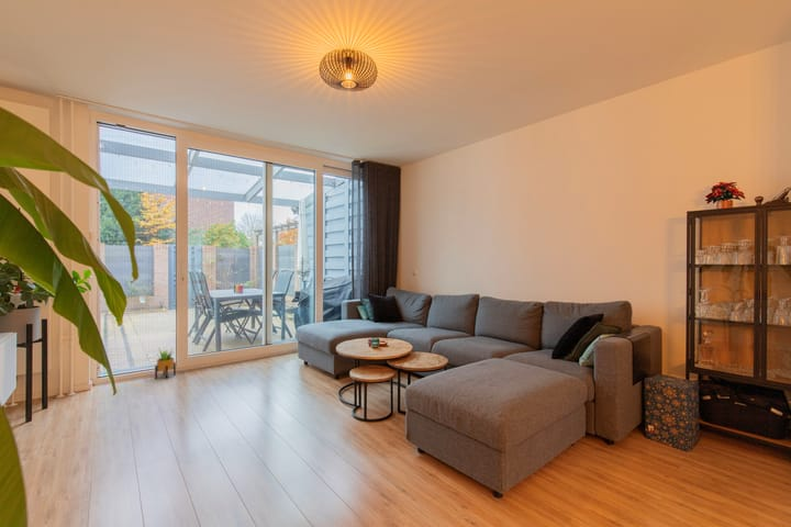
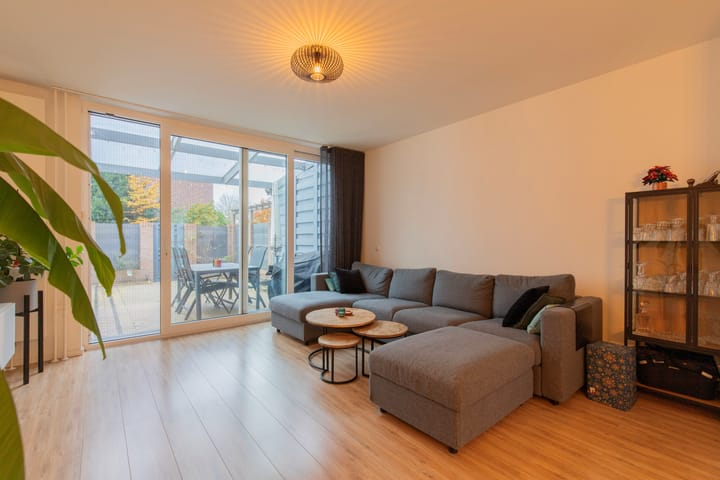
- potted plant [154,347,177,380]
